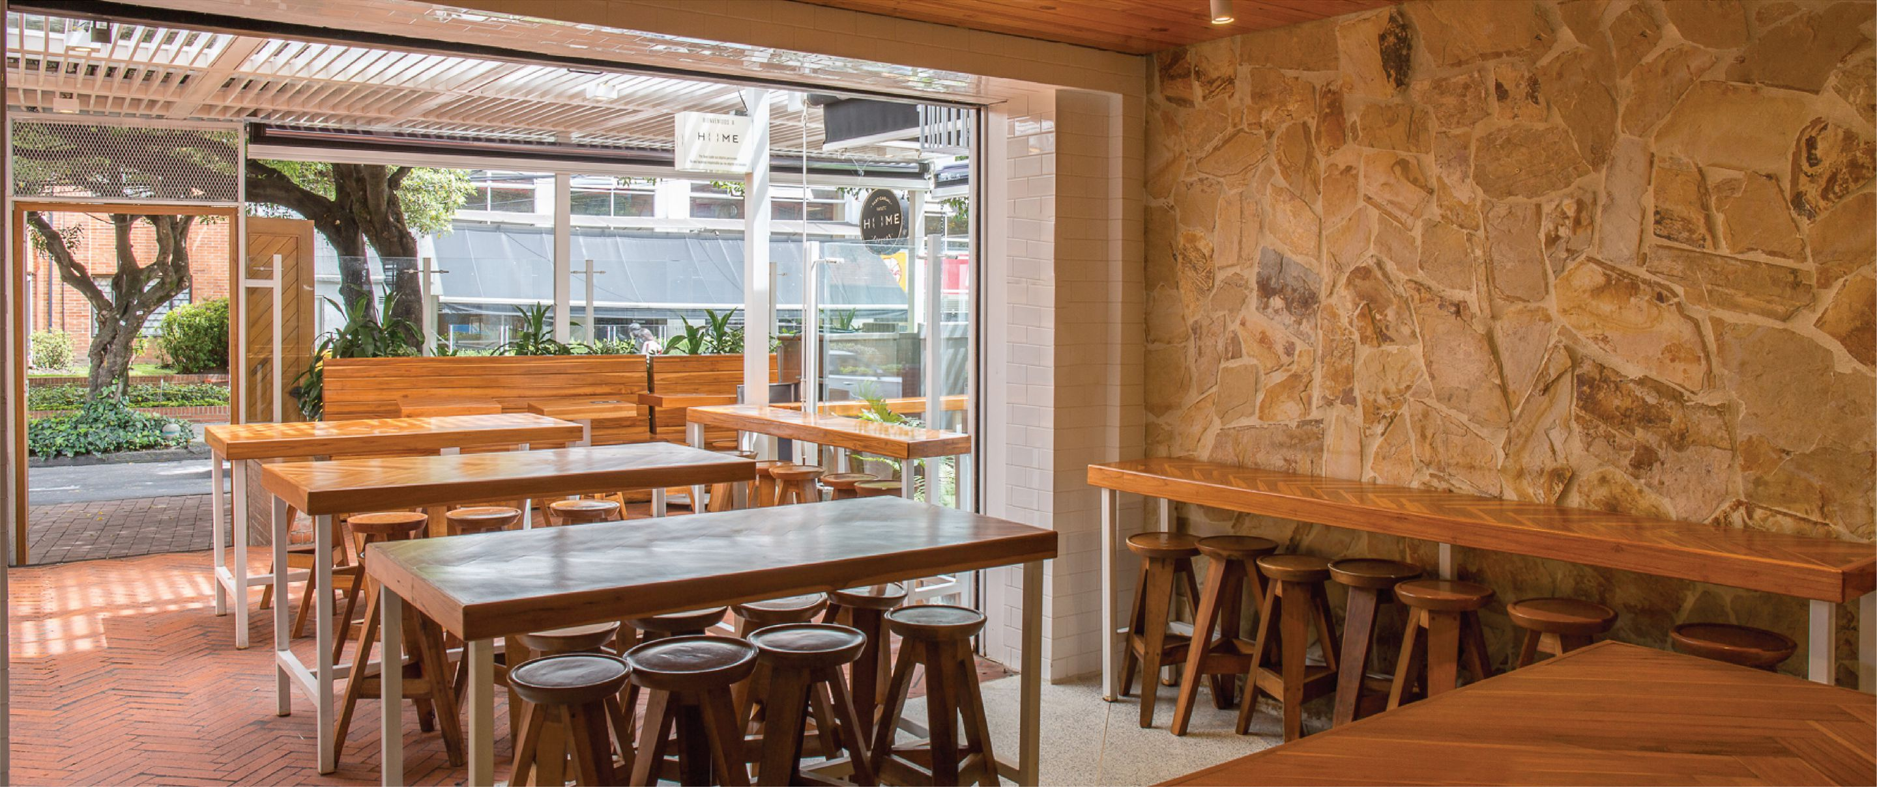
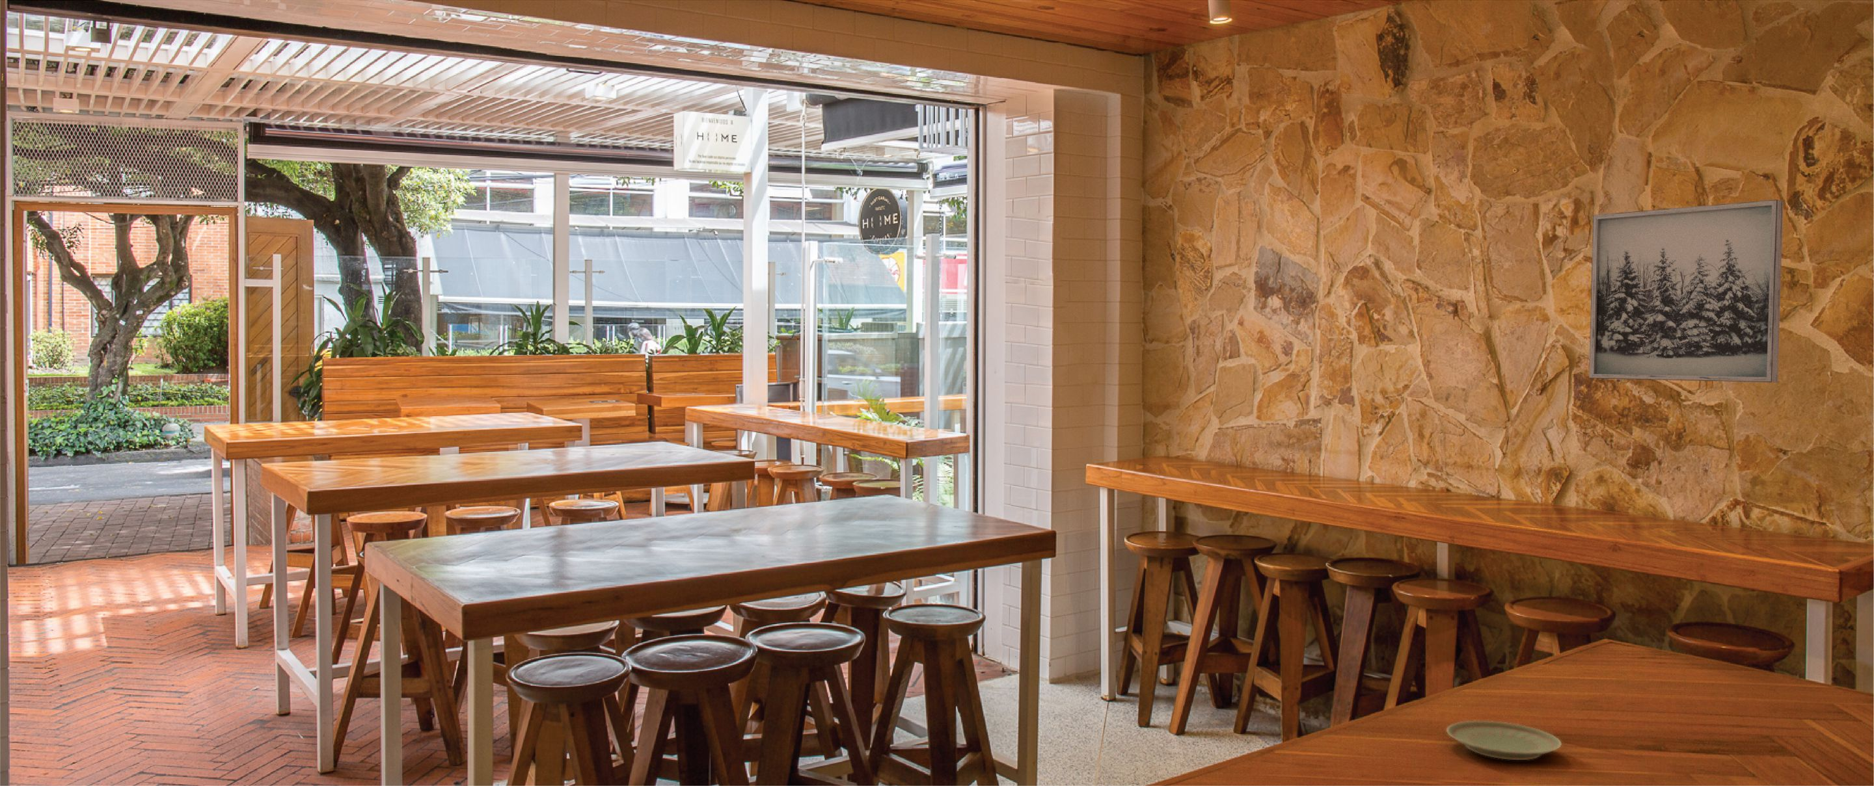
+ plate [1446,720,1562,761]
+ wall art [1588,199,1783,383]
